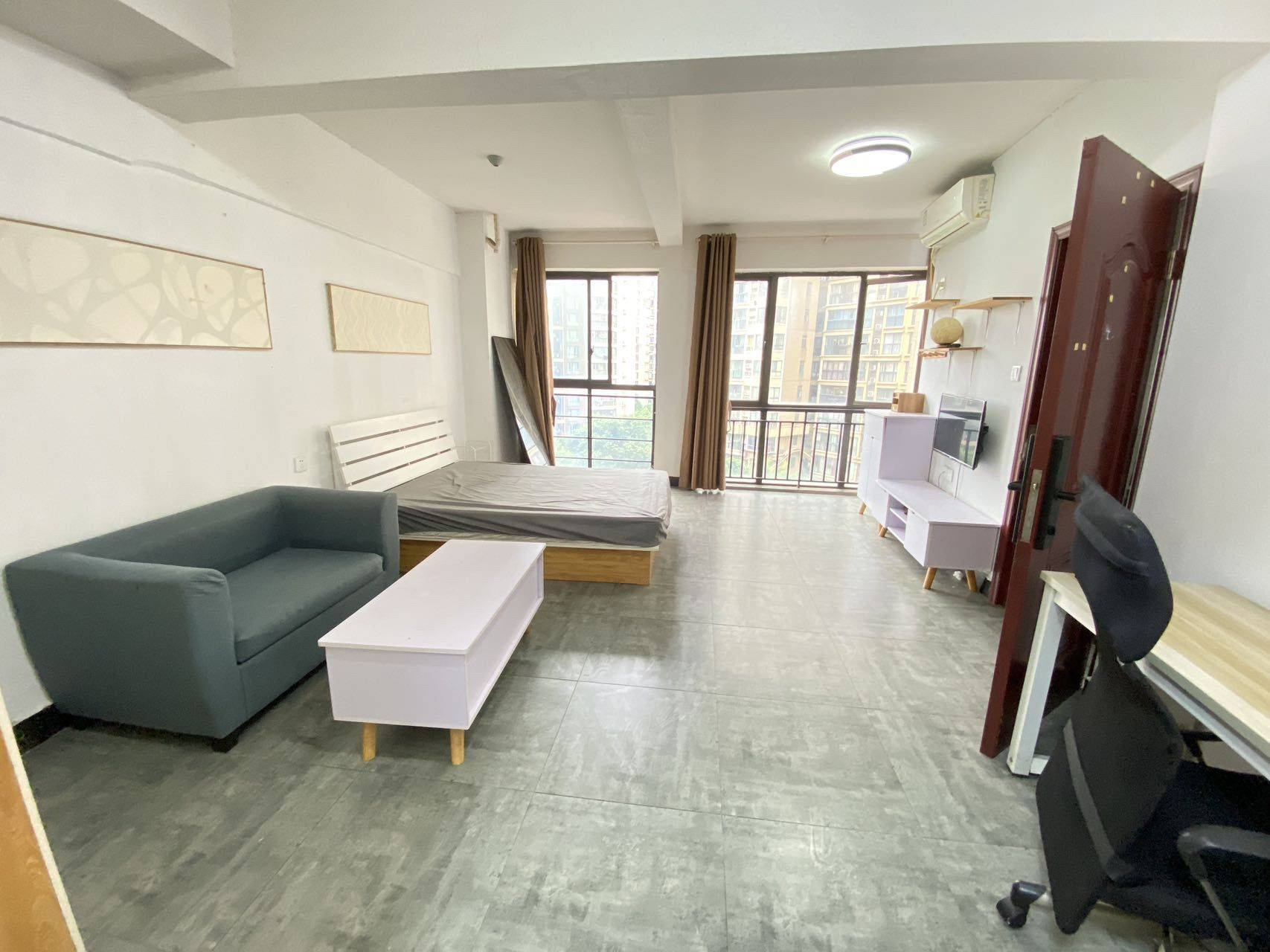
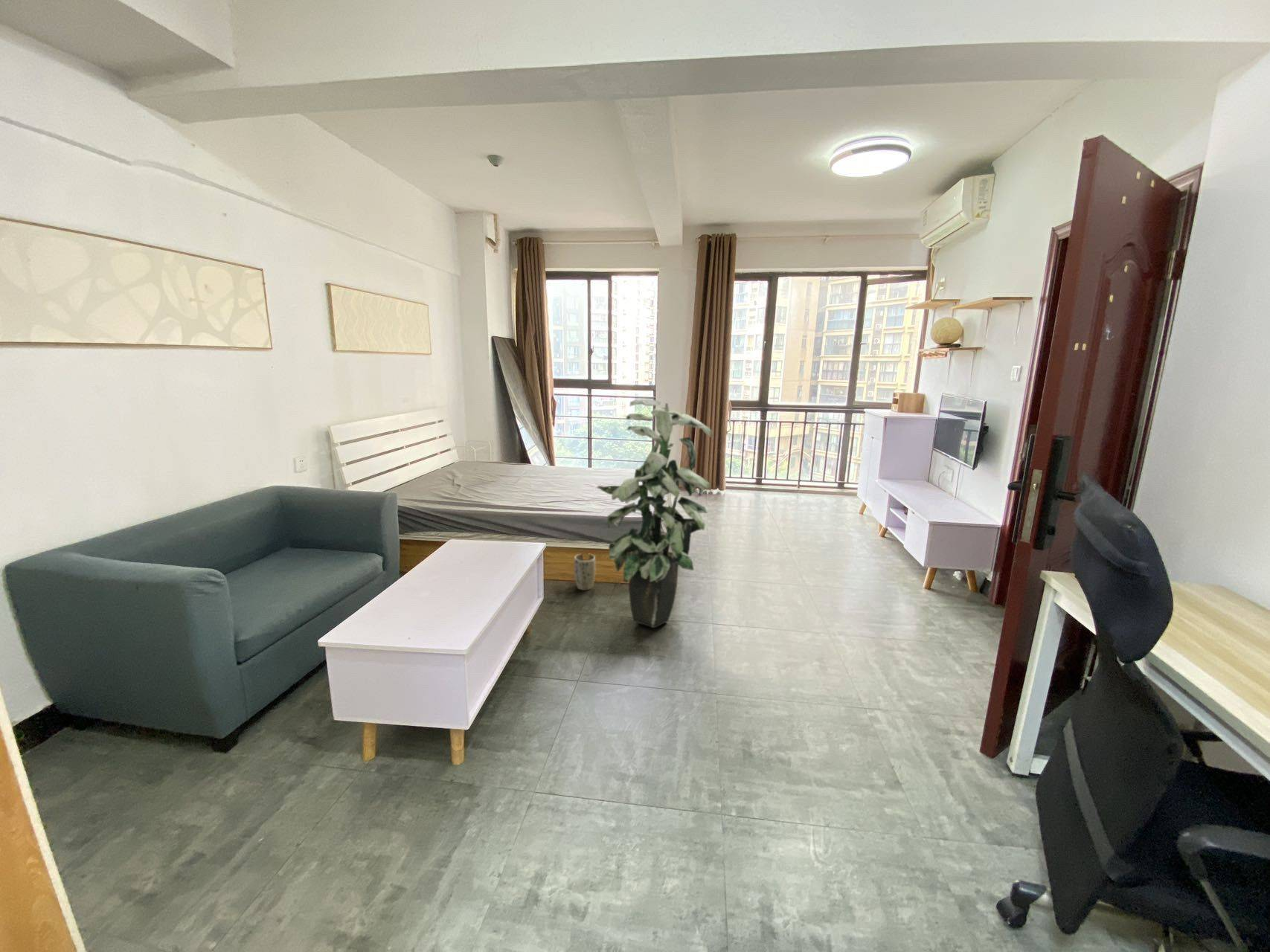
+ indoor plant [595,398,713,628]
+ plant pot [574,553,597,591]
